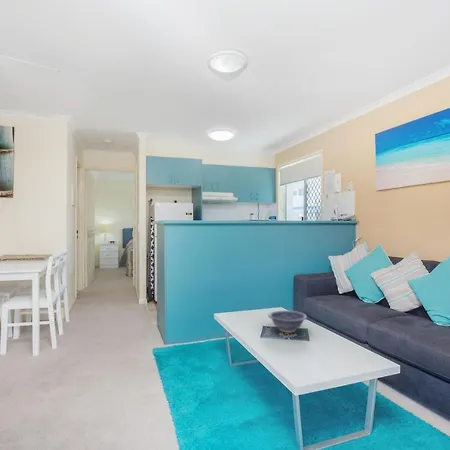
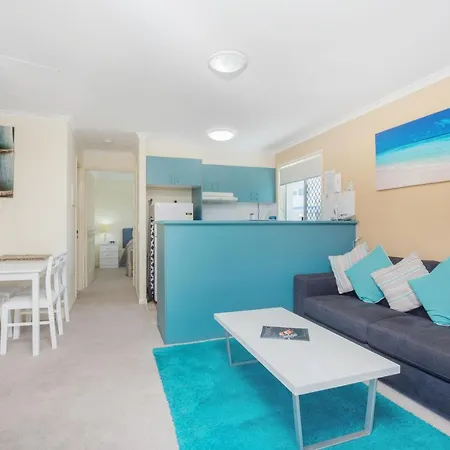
- decorative bowl [267,310,308,334]
